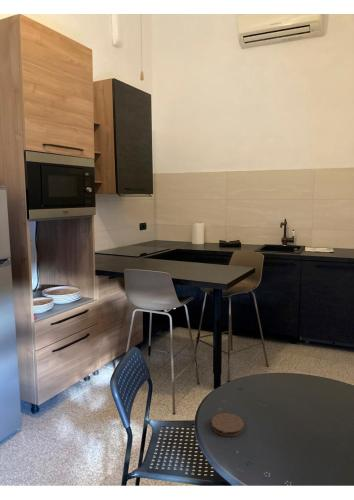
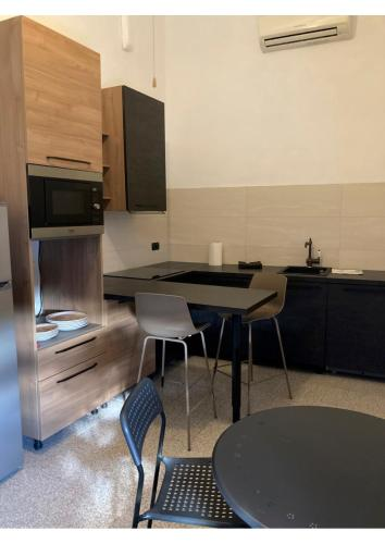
- coaster [211,412,245,437]
